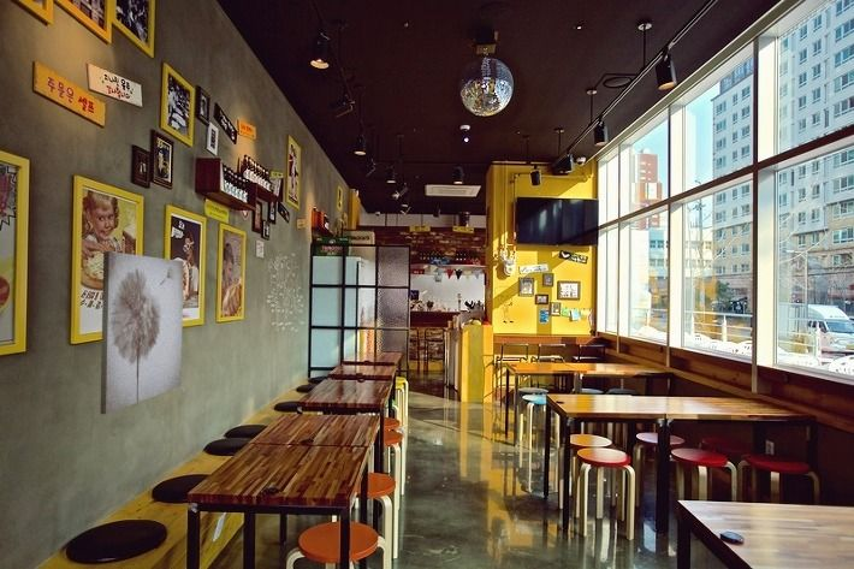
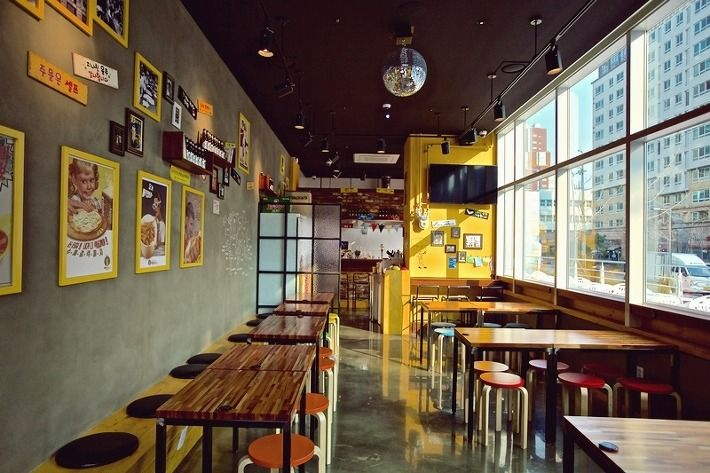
- wall art [99,250,184,415]
